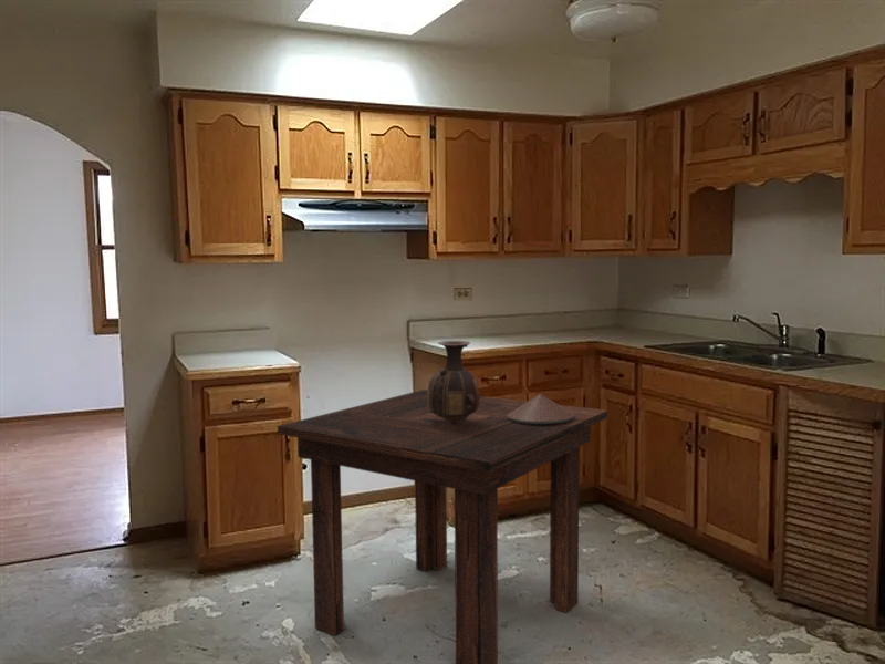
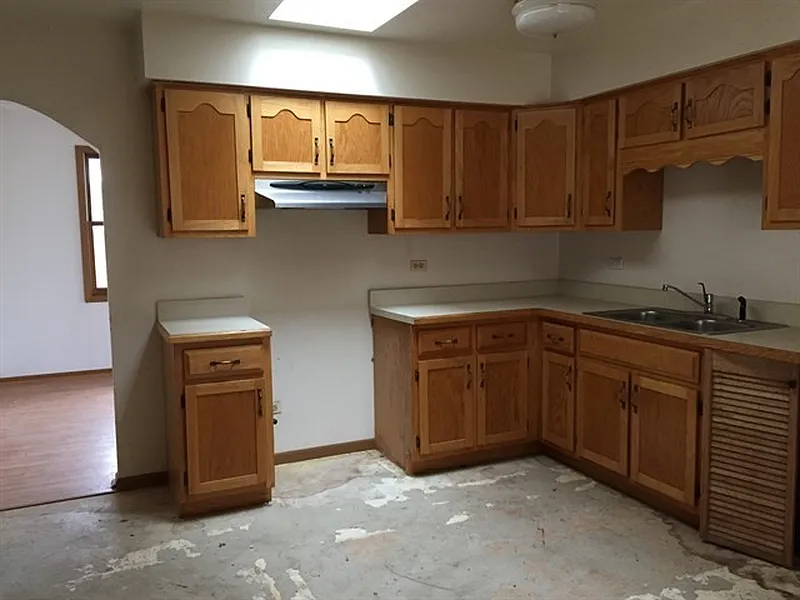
- vase [426,340,481,423]
- dining table [277,388,608,664]
- decorative bowl [508,393,574,424]
